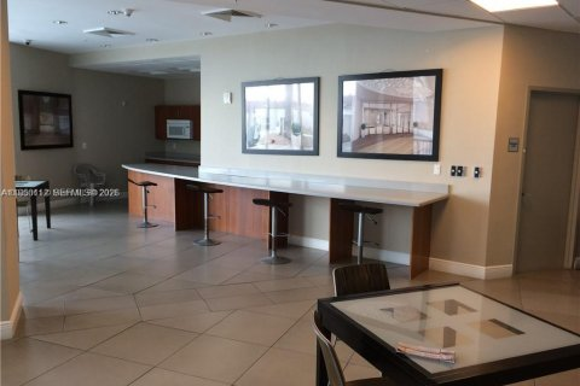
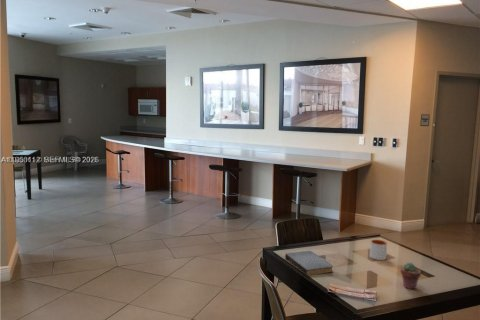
+ mug [369,239,388,261]
+ book [284,250,334,276]
+ potted succulent [400,261,422,290]
